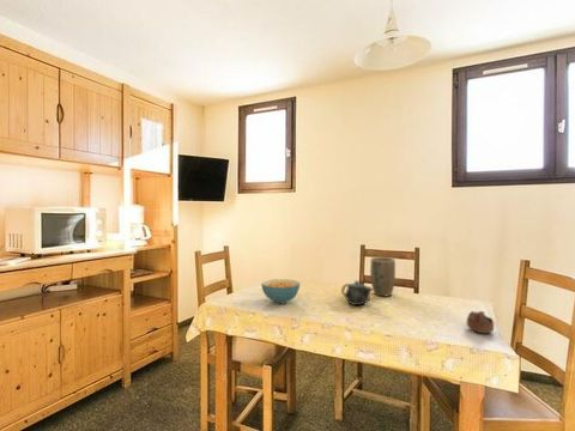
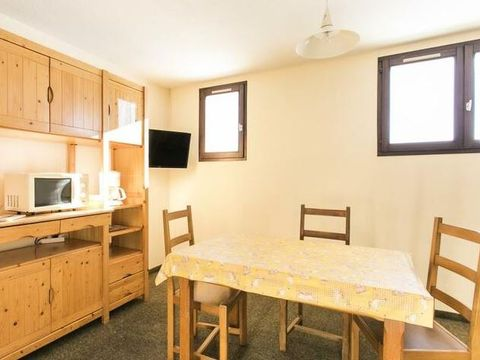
- plant pot [369,256,397,297]
- cereal bowl [260,278,301,305]
- chinaware [340,279,374,306]
- cup [466,310,495,334]
